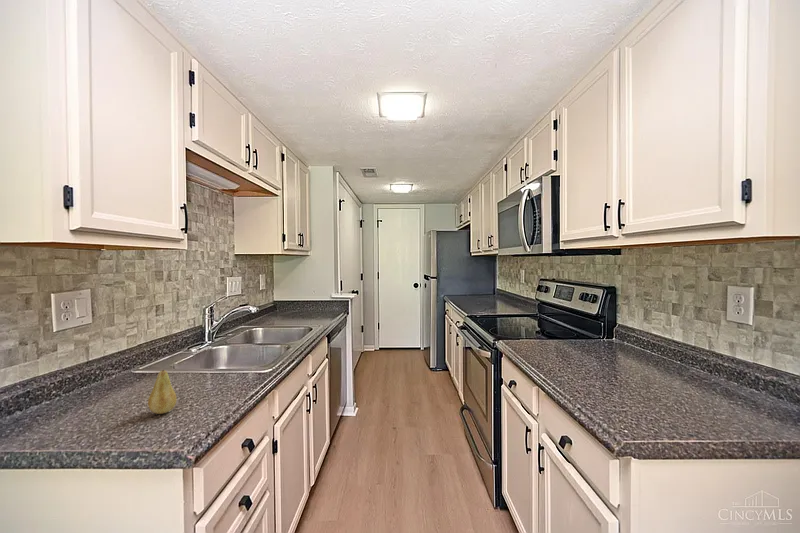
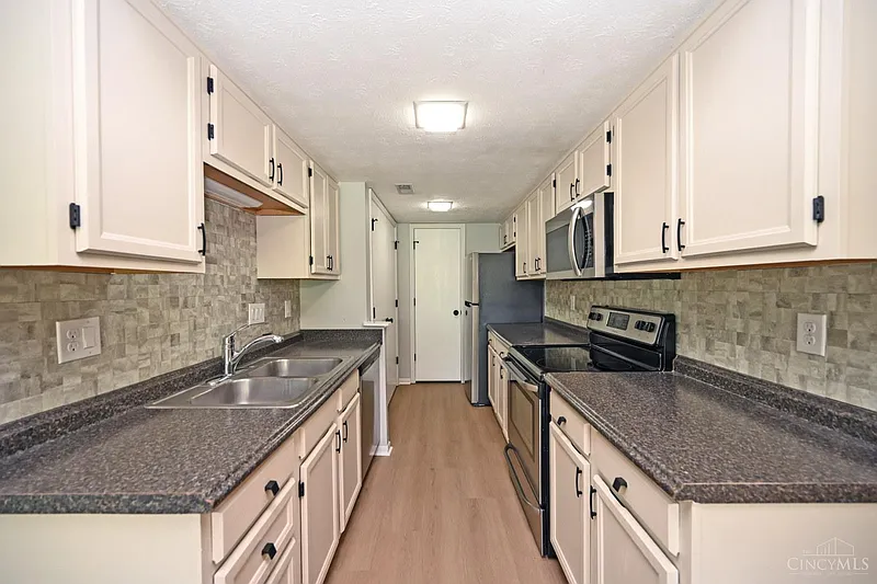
- fruit [147,369,177,415]
